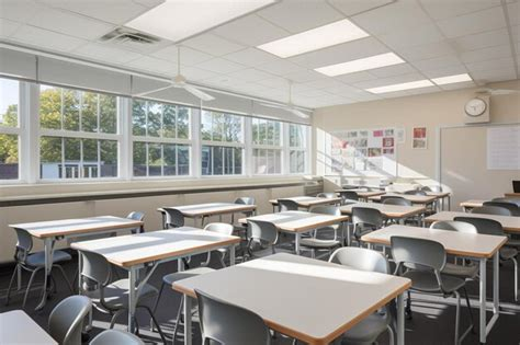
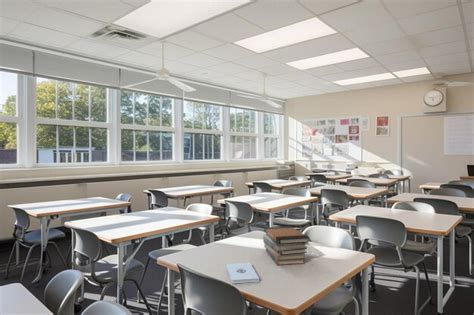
+ notepad [225,262,260,284]
+ book stack [262,225,310,266]
